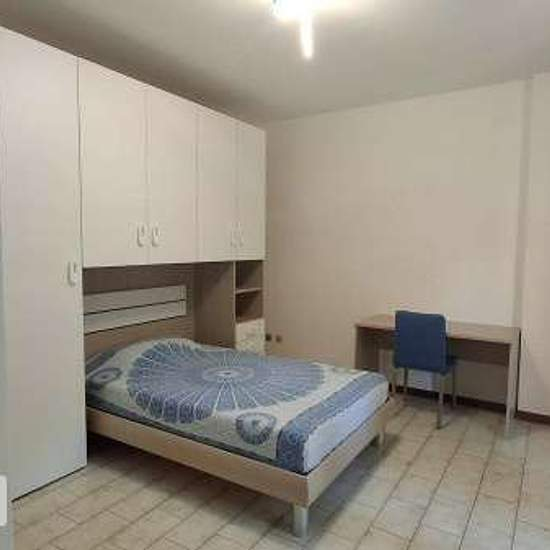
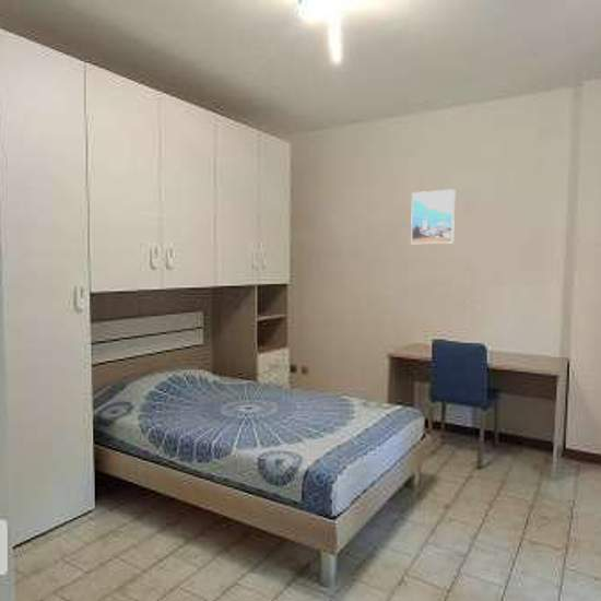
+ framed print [410,188,456,245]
